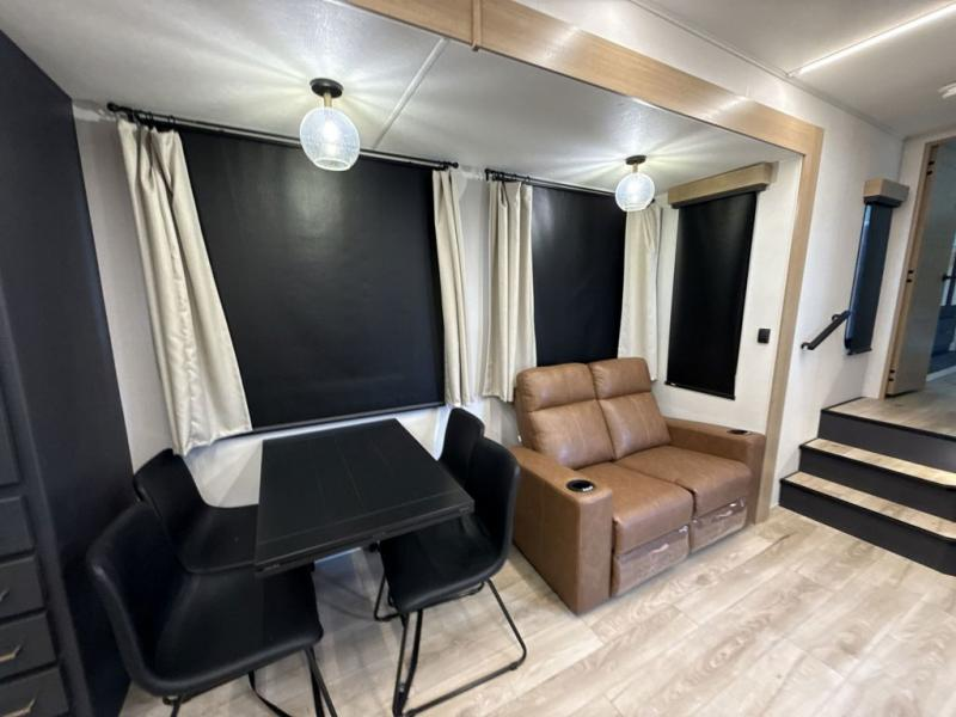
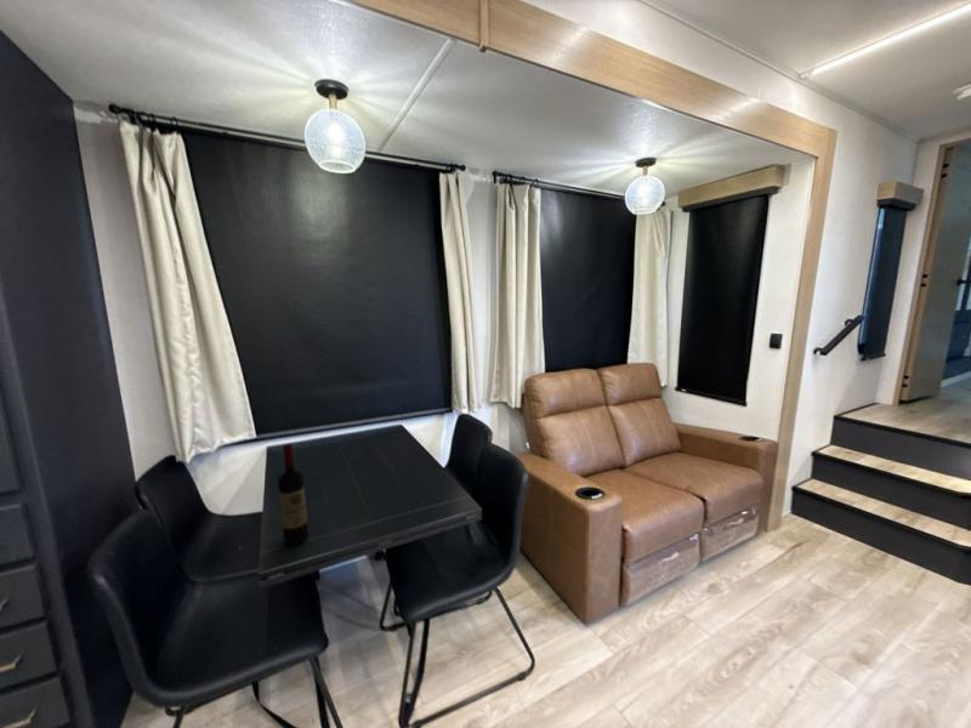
+ wine bottle [277,443,310,546]
